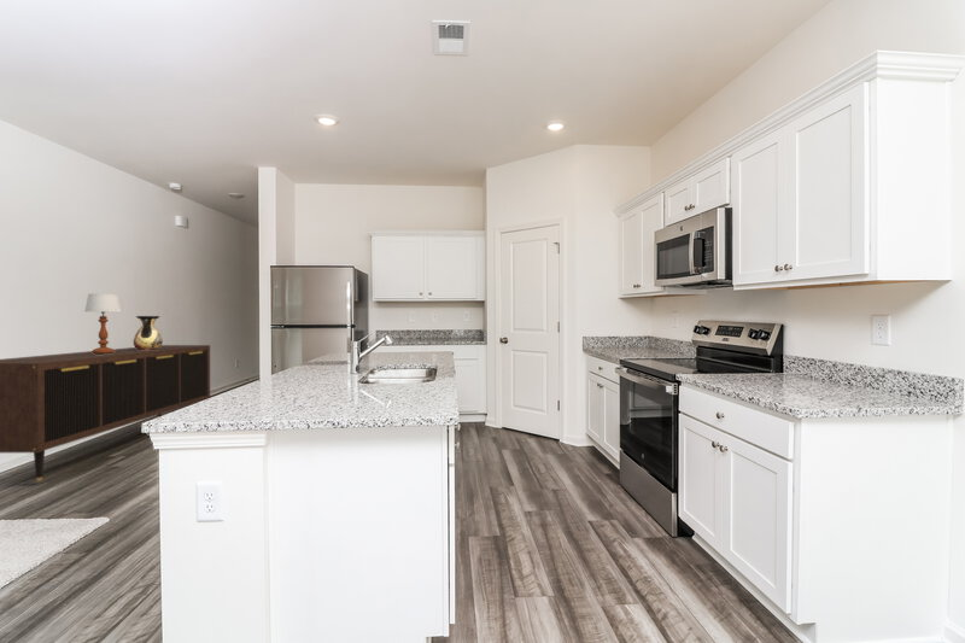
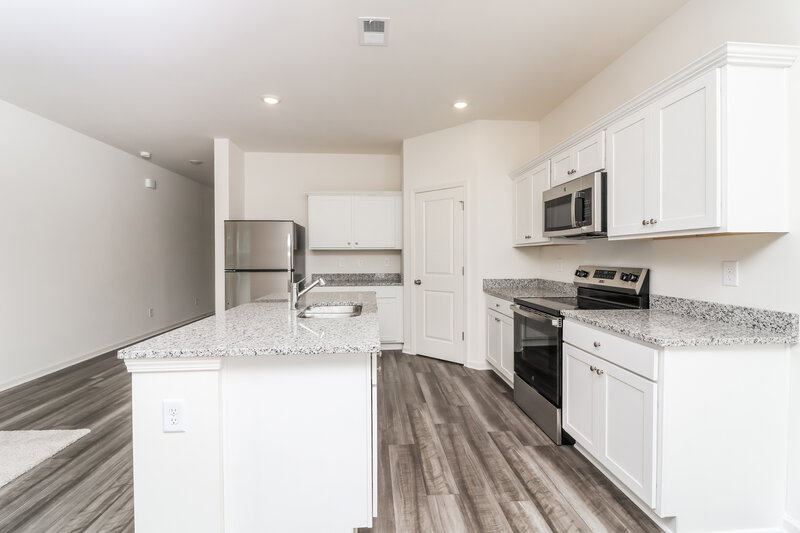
- table lamp [83,292,122,355]
- vase [133,315,164,350]
- sideboard [0,344,211,483]
